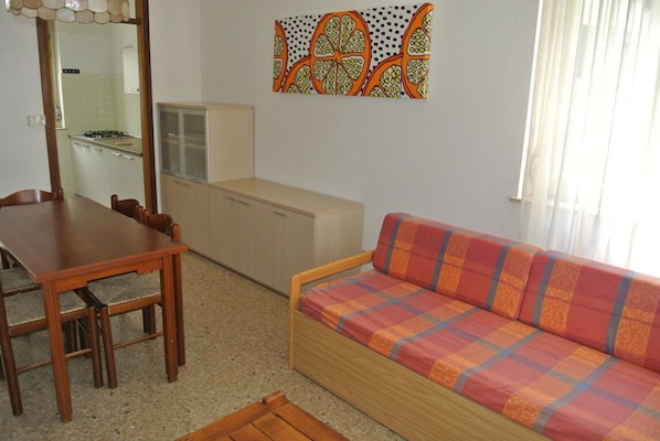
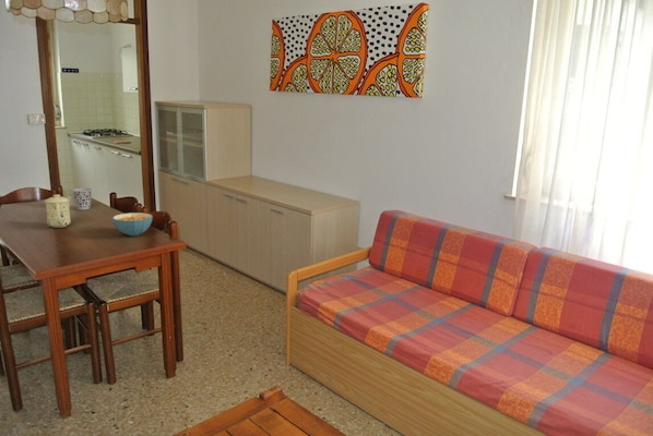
+ cereal bowl [111,211,154,237]
+ cup [72,187,92,210]
+ mug [44,193,72,229]
